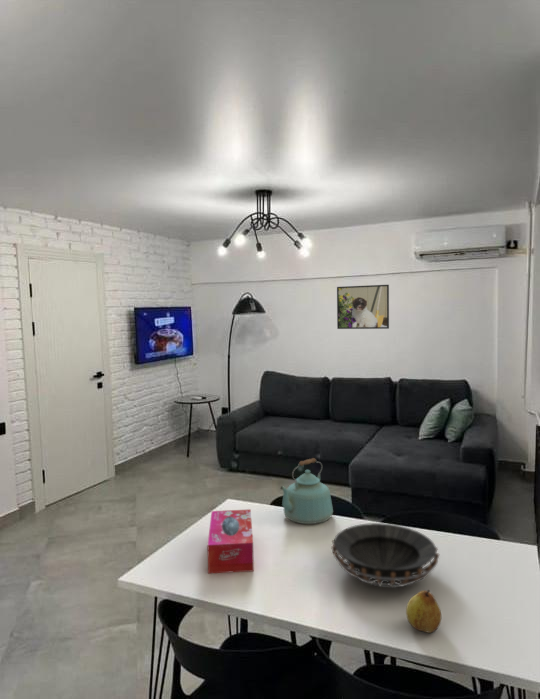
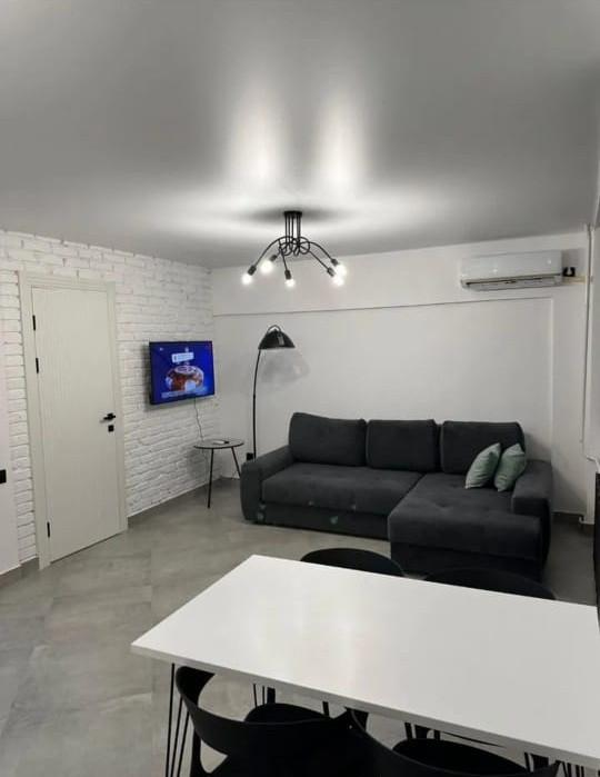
- tissue box [206,508,255,575]
- kettle [279,457,334,525]
- decorative bowl [330,522,440,588]
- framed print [336,284,390,330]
- fruit [405,589,442,634]
